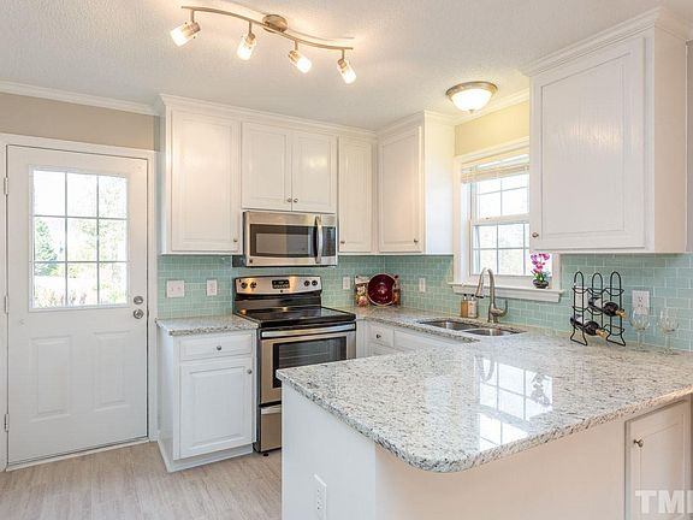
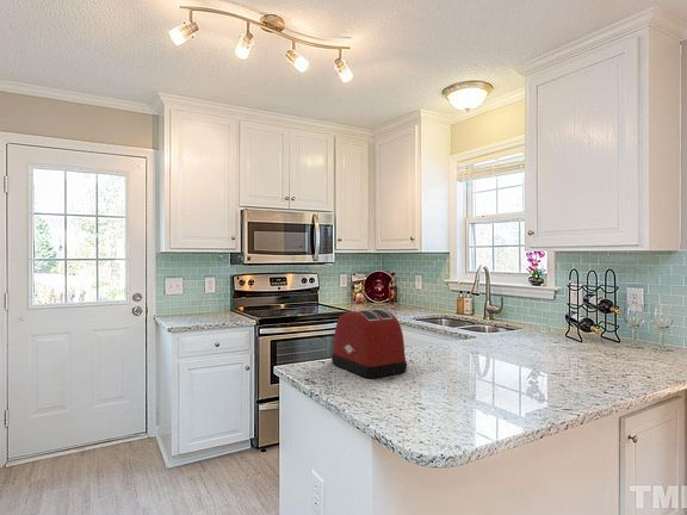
+ toaster [330,308,408,379]
